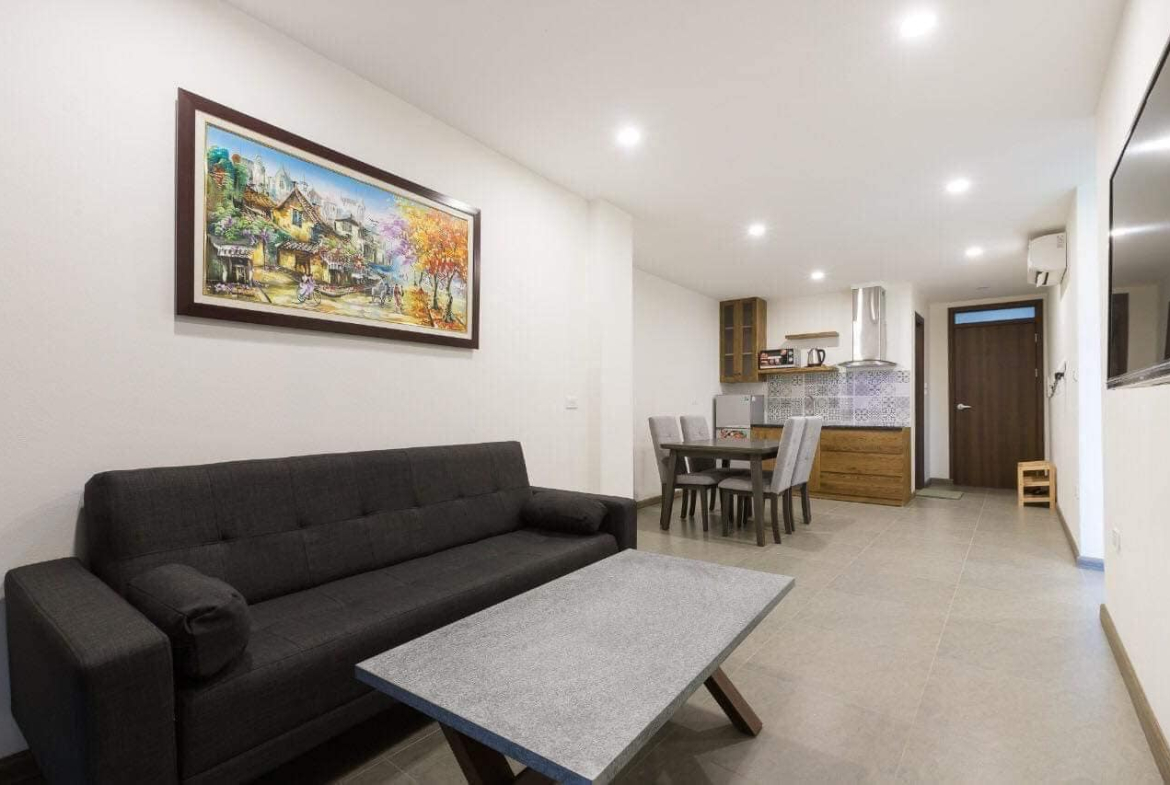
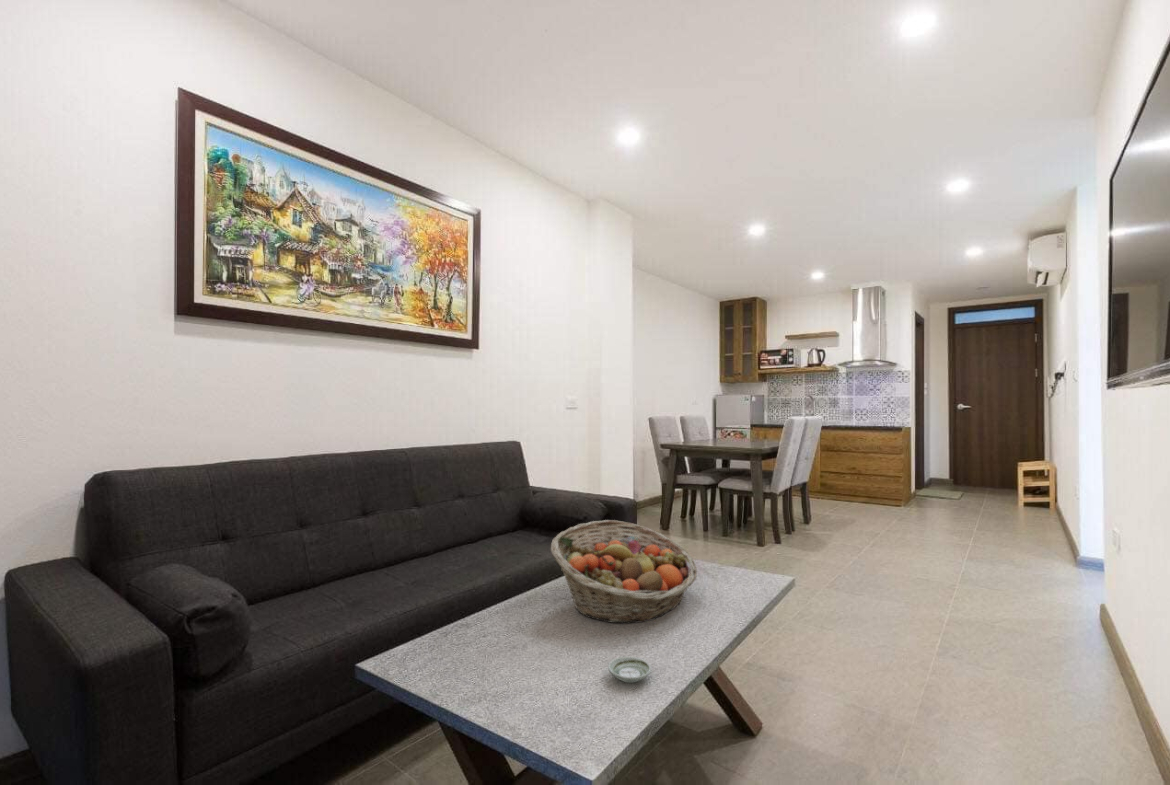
+ saucer [607,656,652,684]
+ fruit basket [550,519,698,624]
